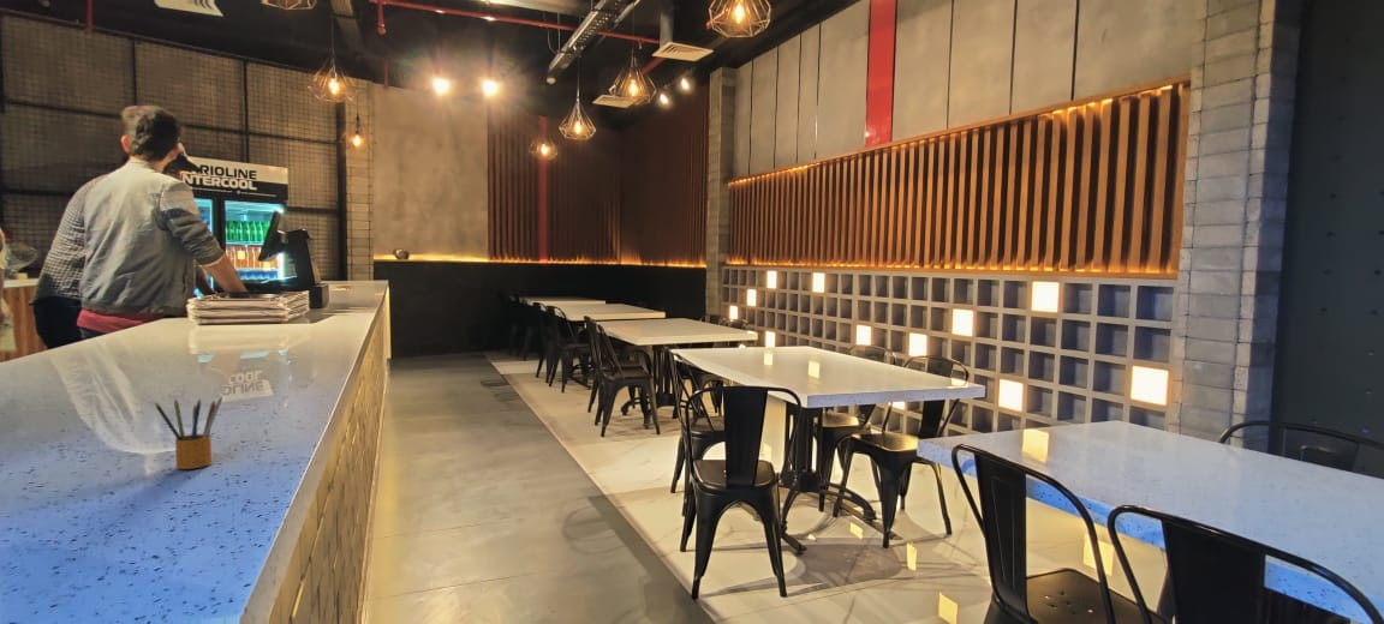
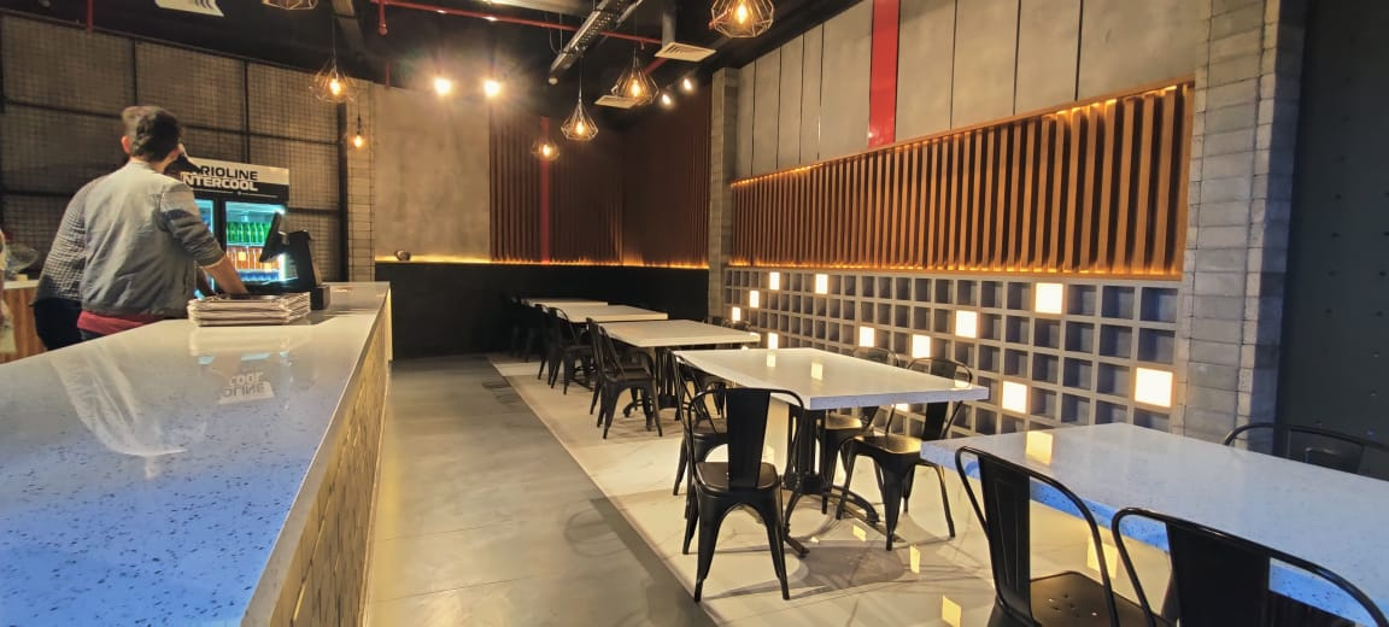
- pencil box [154,395,223,470]
